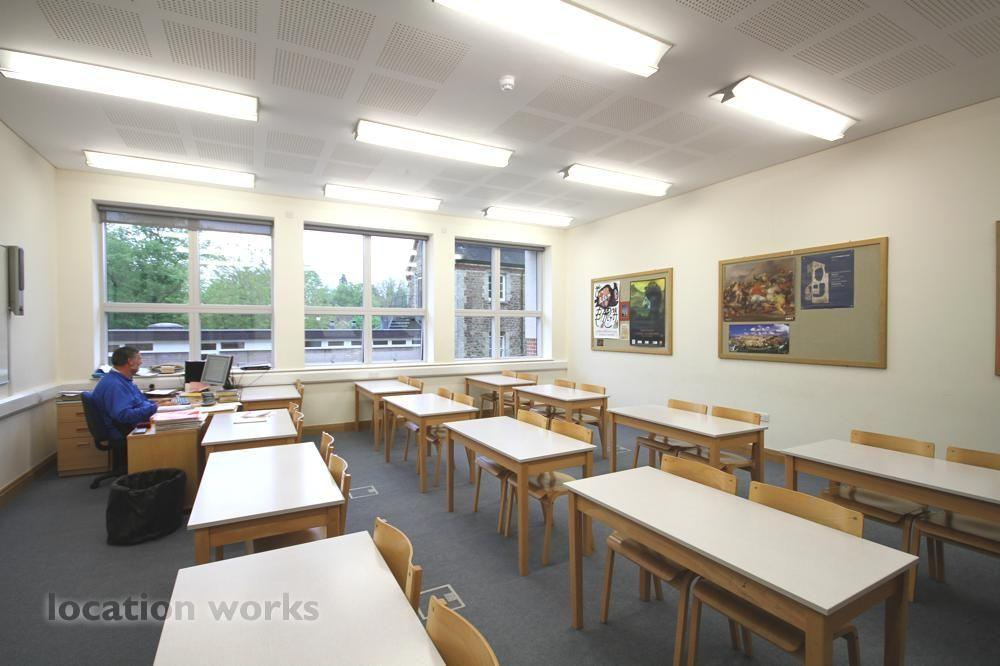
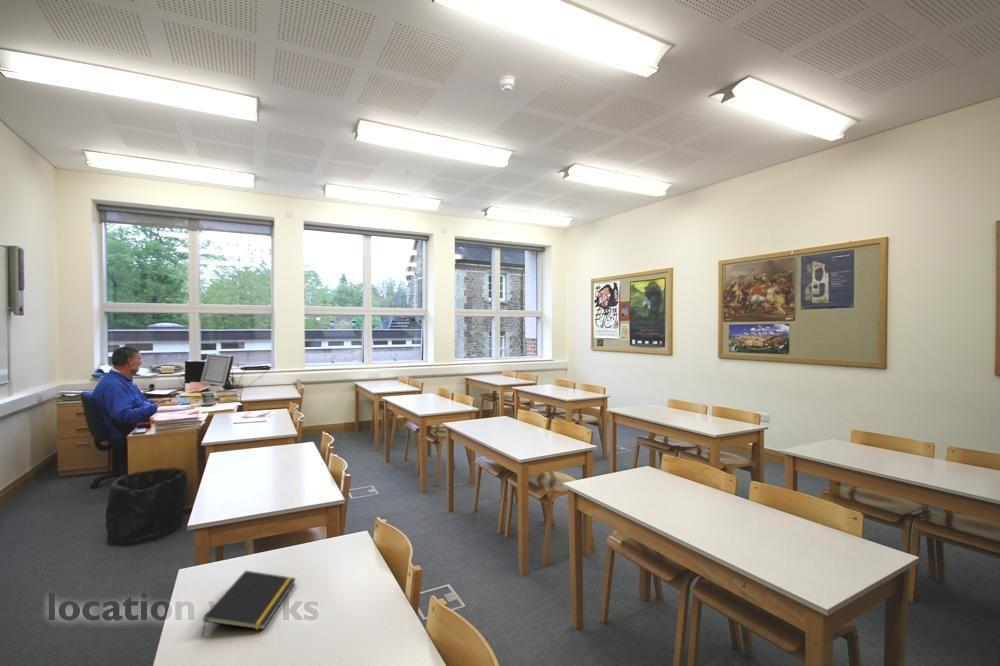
+ notepad [201,570,297,636]
